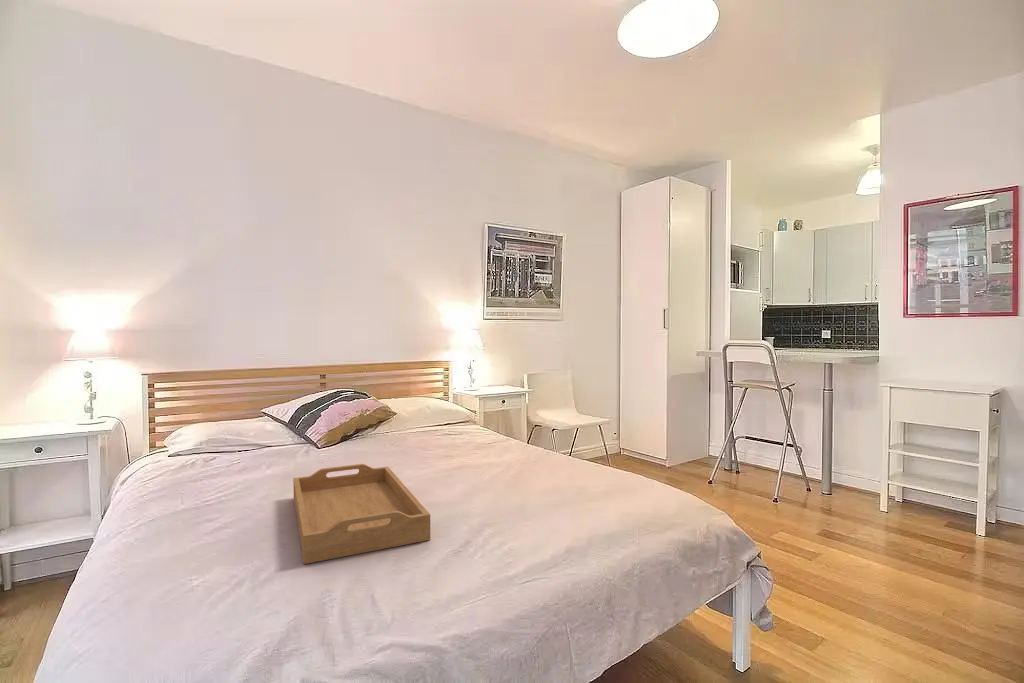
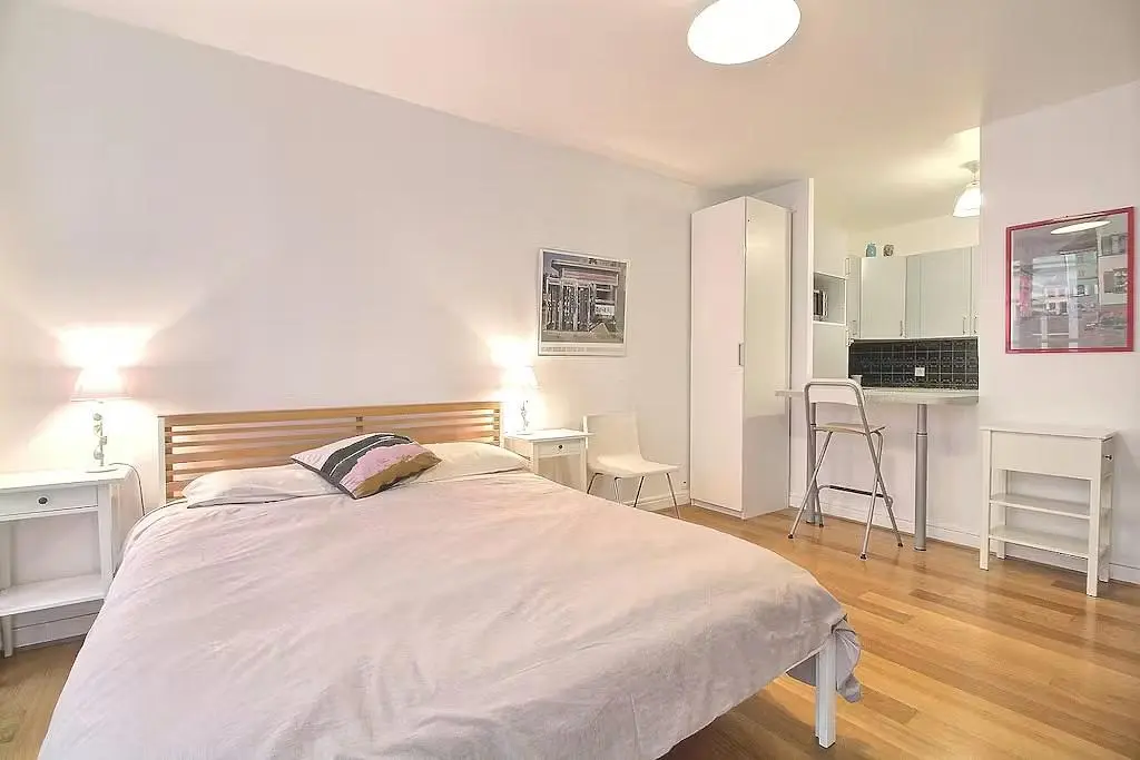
- serving tray [292,463,431,565]
